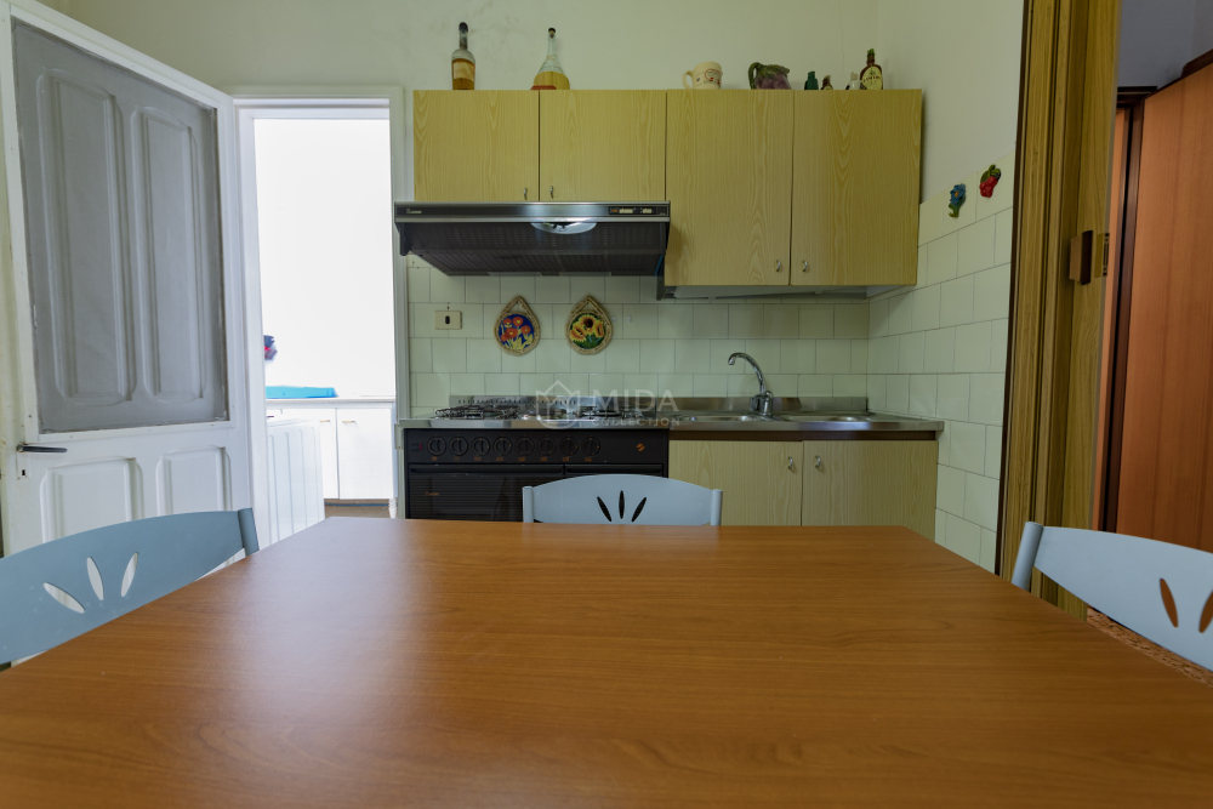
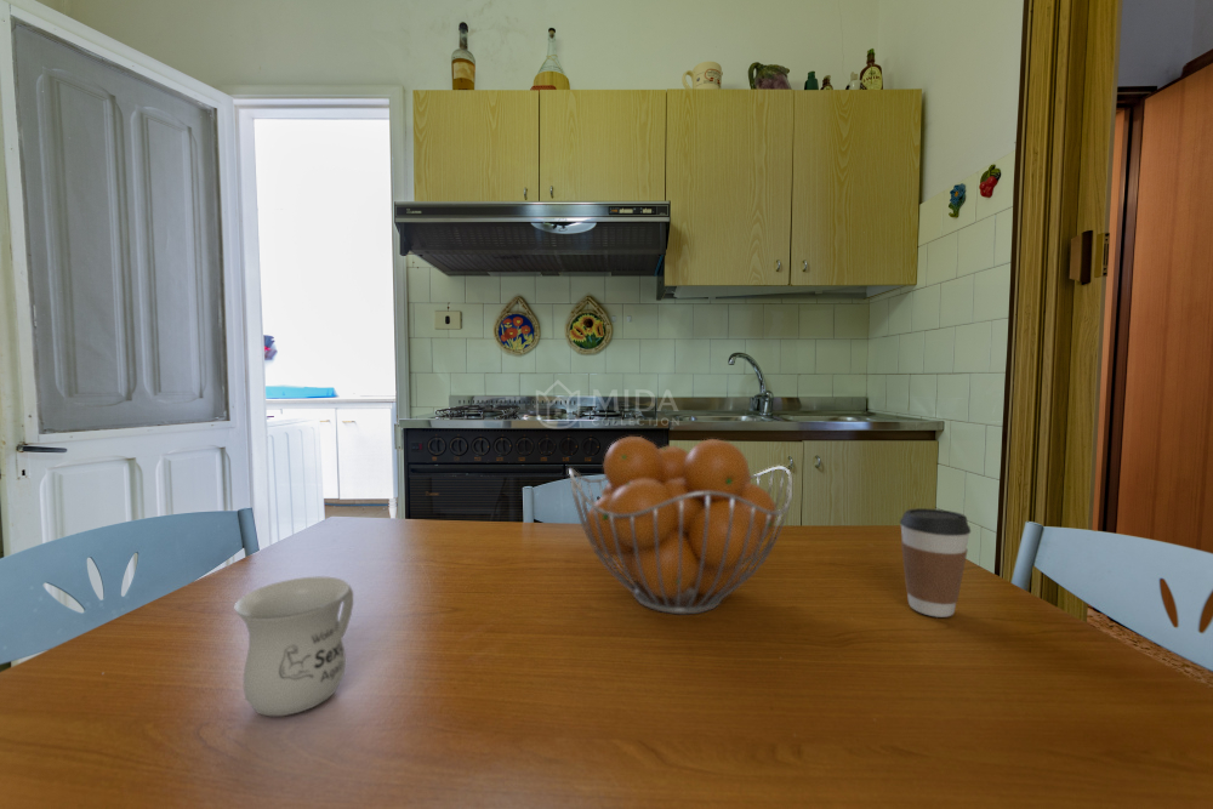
+ mug [234,576,354,717]
+ coffee cup [899,507,972,619]
+ fruit basket [568,435,793,615]
